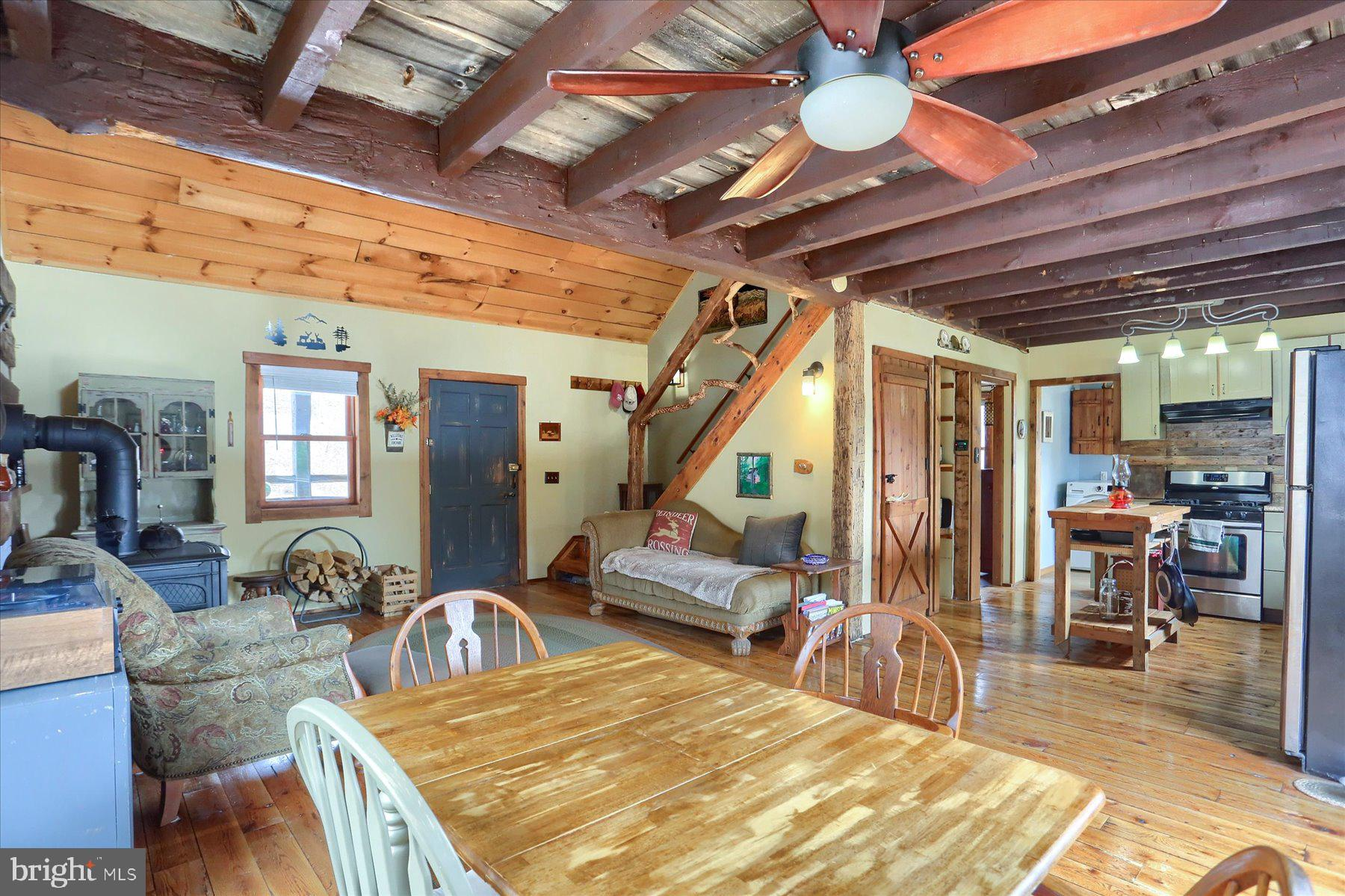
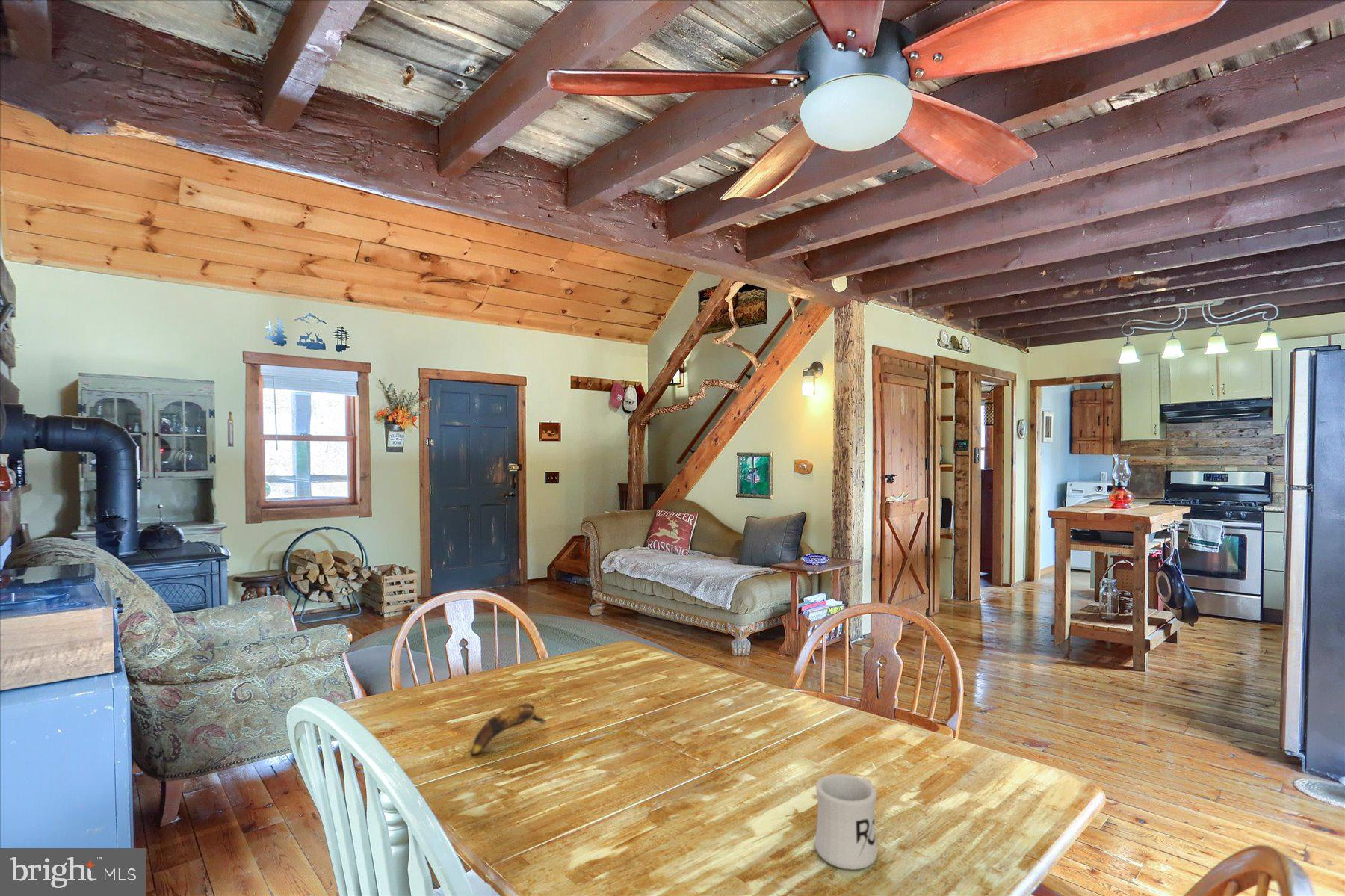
+ banana [469,701,547,756]
+ mug [814,773,878,871]
